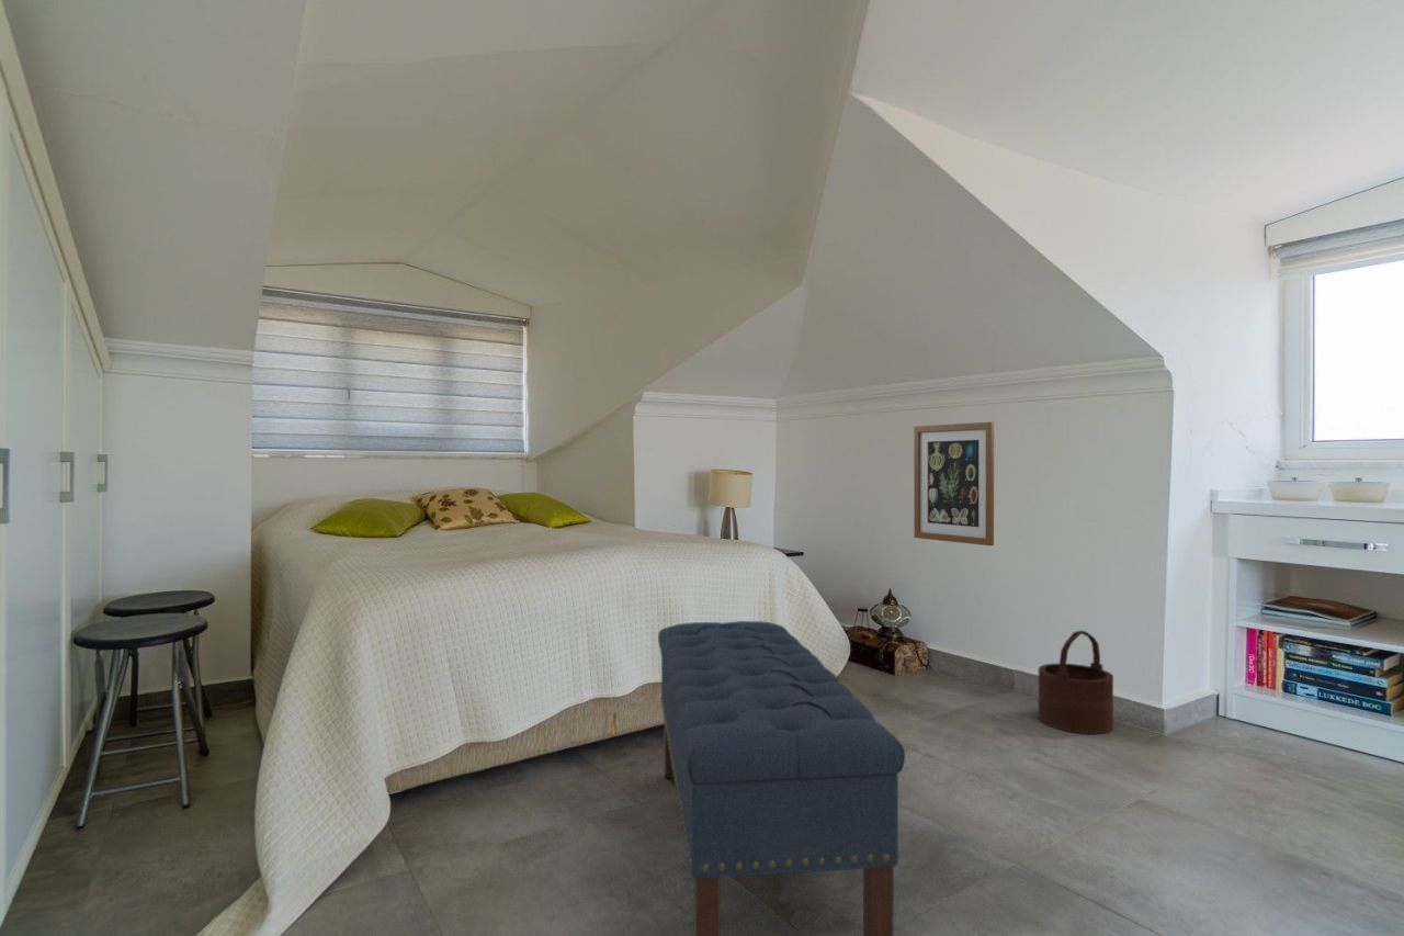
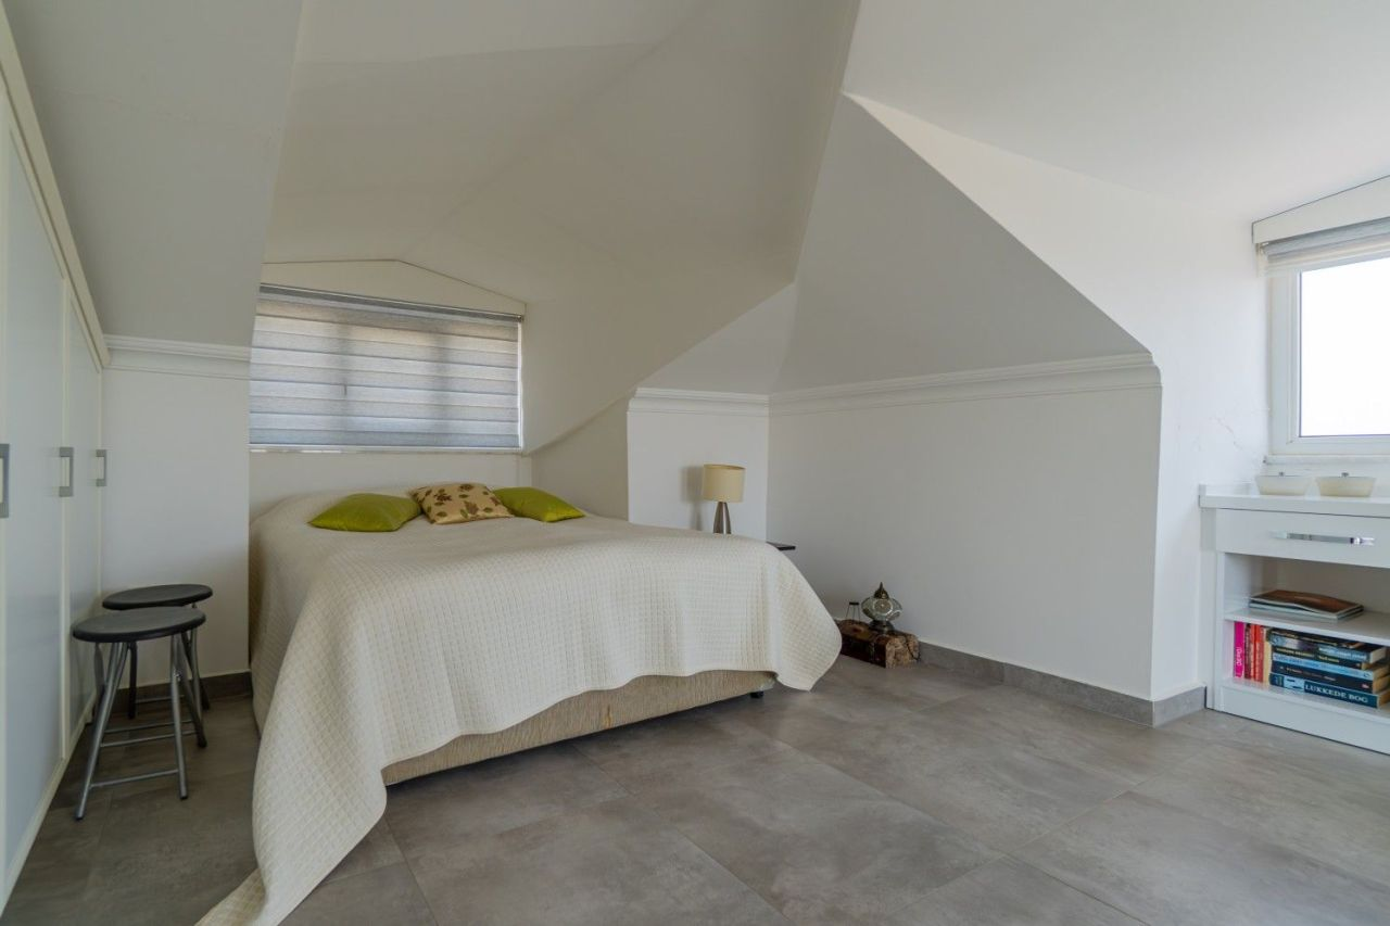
- wall art [913,421,995,546]
- wooden bucket [1038,629,1114,735]
- bench [657,620,906,936]
